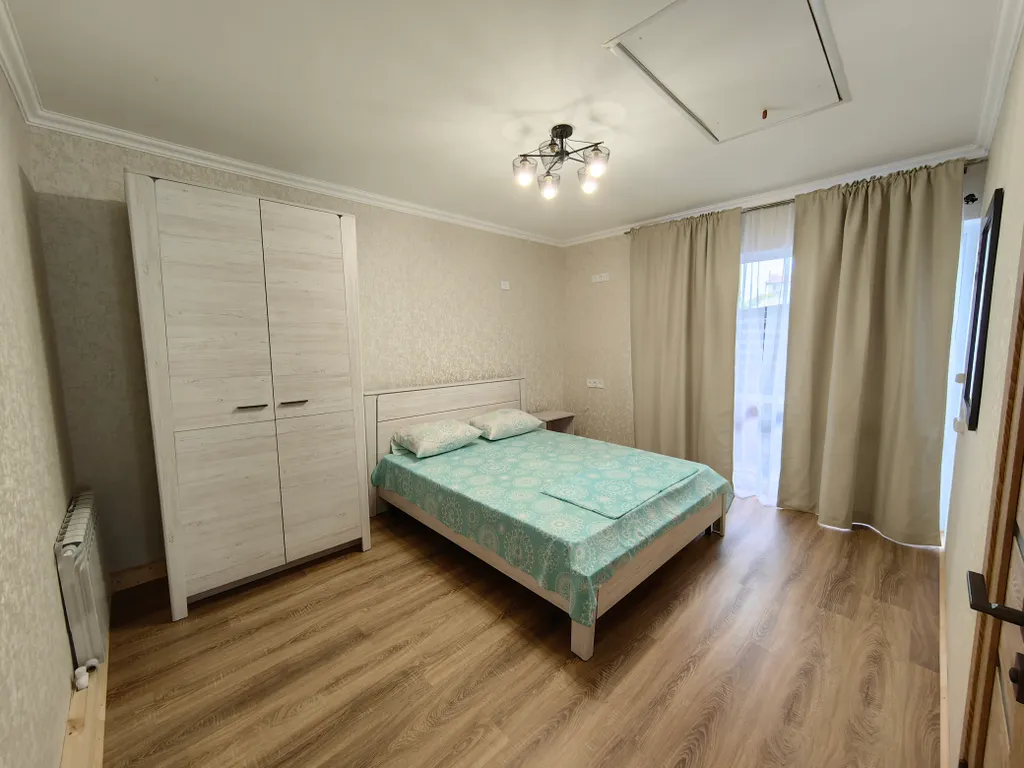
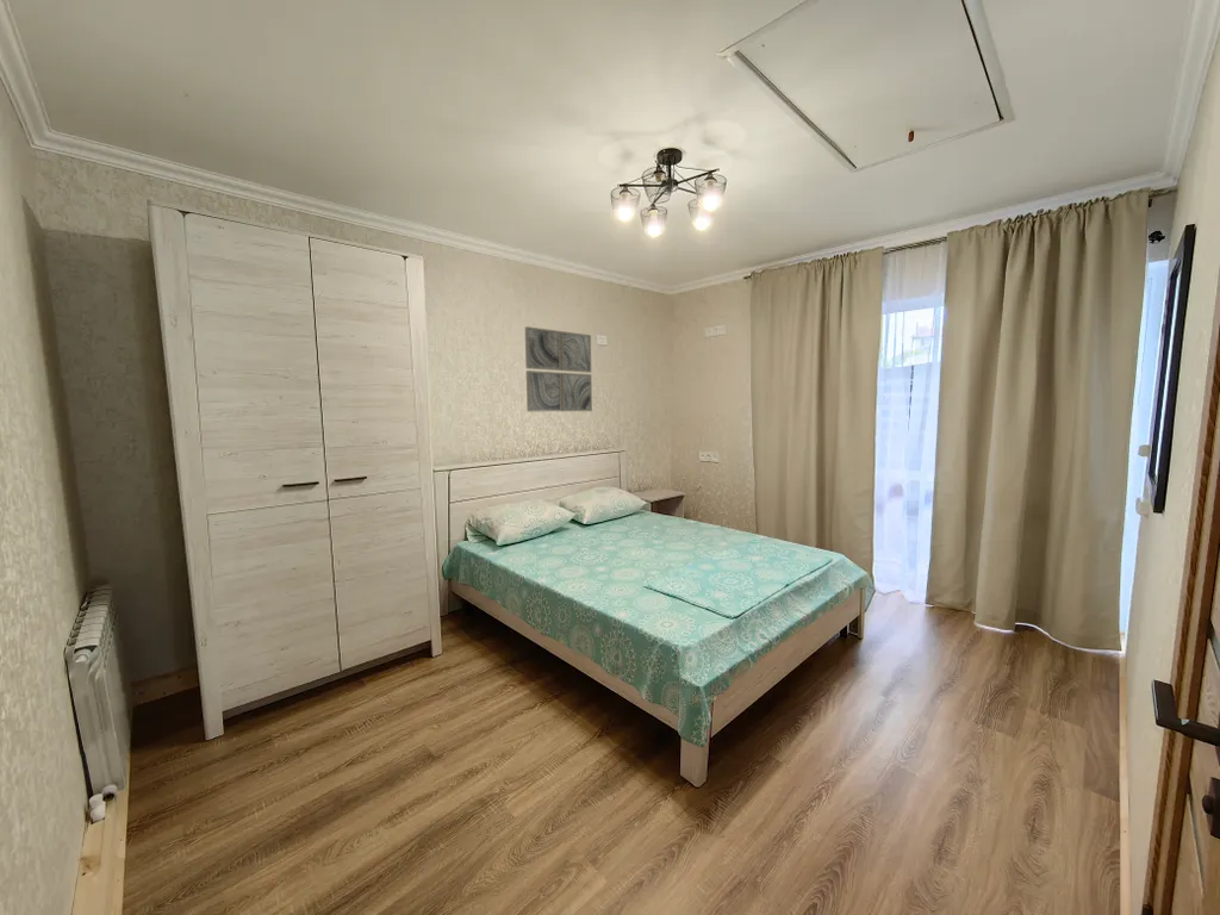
+ wall art [524,325,593,412]
